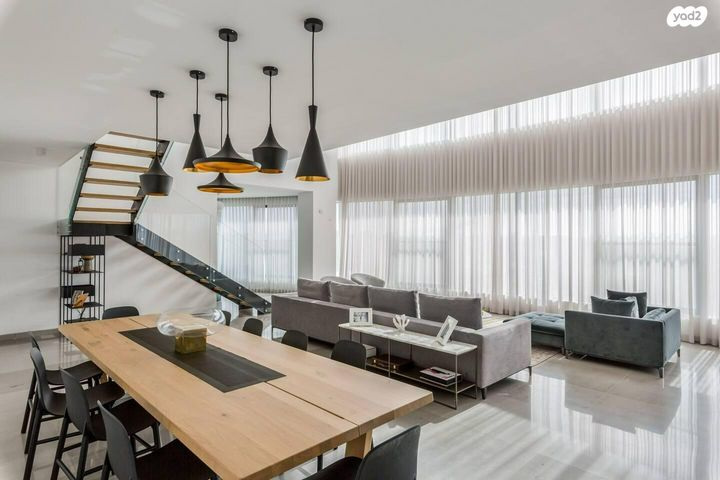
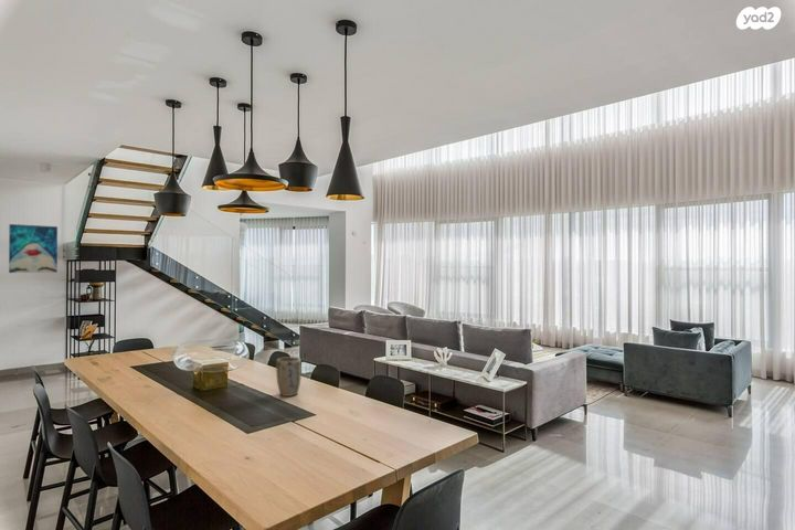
+ plant pot [275,356,303,398]
+ wall art [8,223,59,274]
